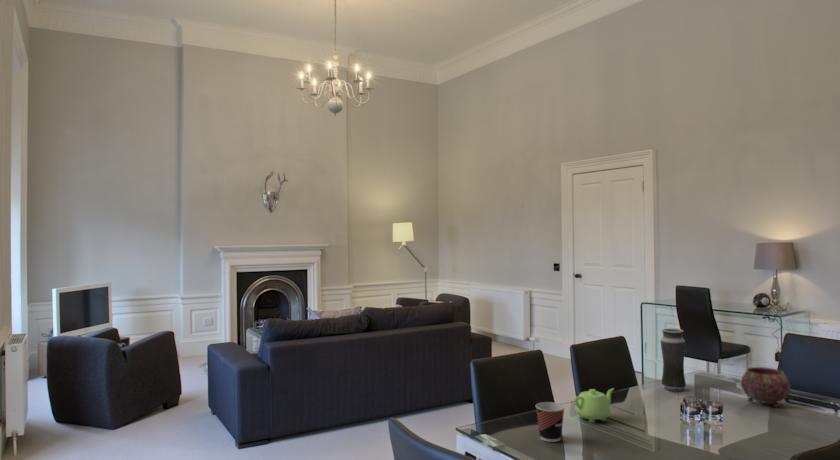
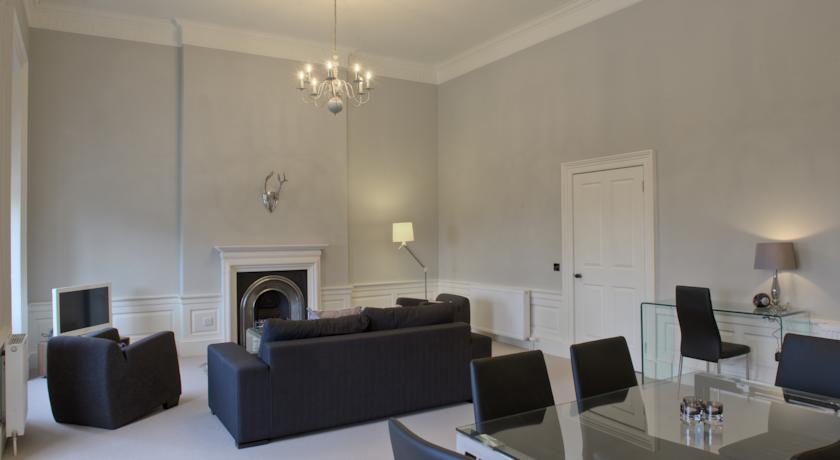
- vase [660,327,687,392]
- bowl [740,366,791,408]
- teapot [573,387,615,424]
- cup [535,401,566,443]
